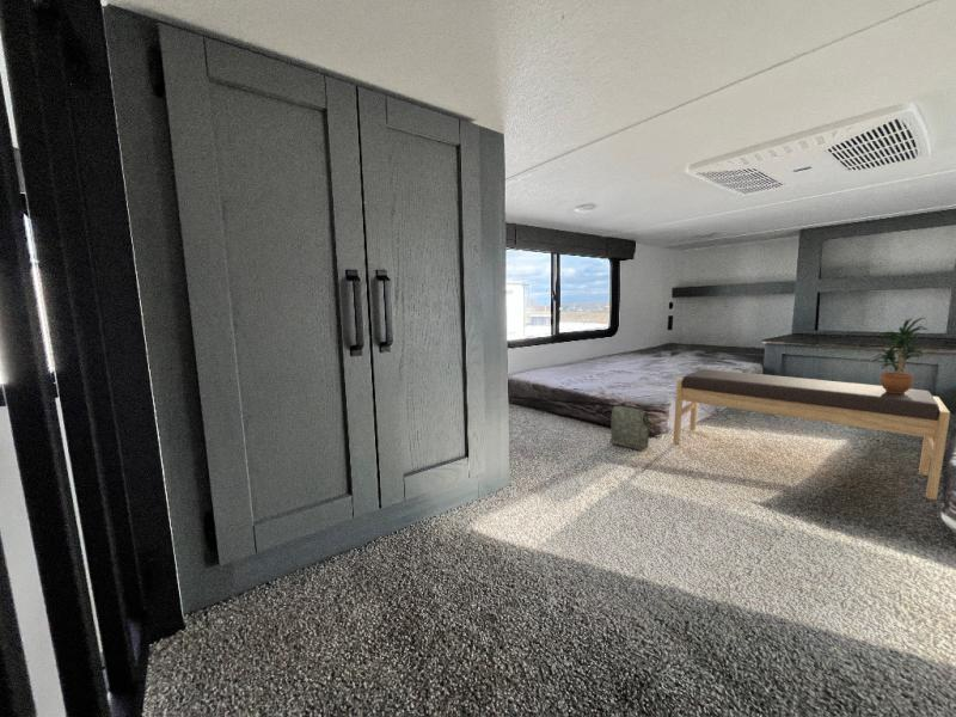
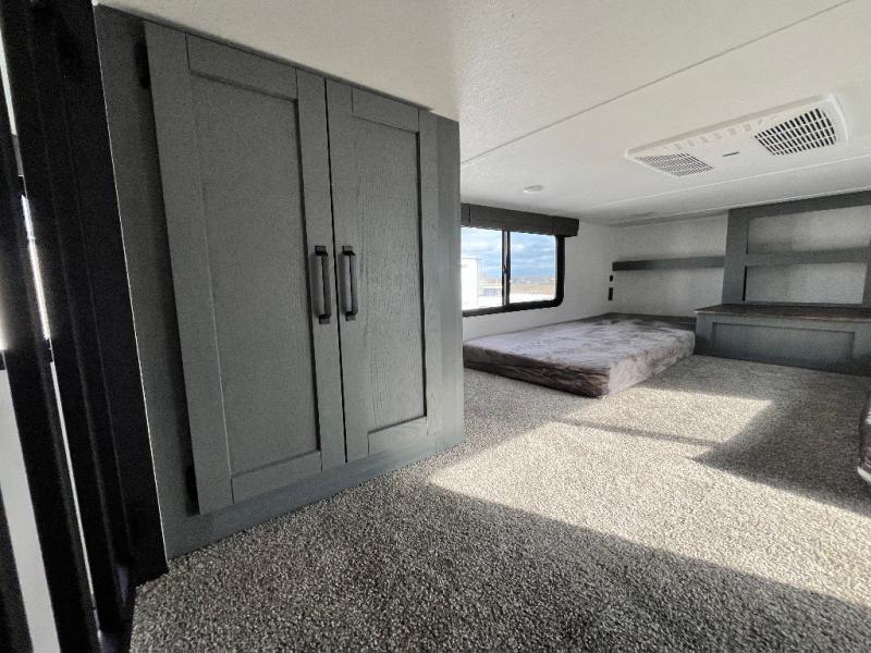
- bag [609,405,650,452]
- potted plant [871,317,930,393]
- bench [673,368,951,501]
